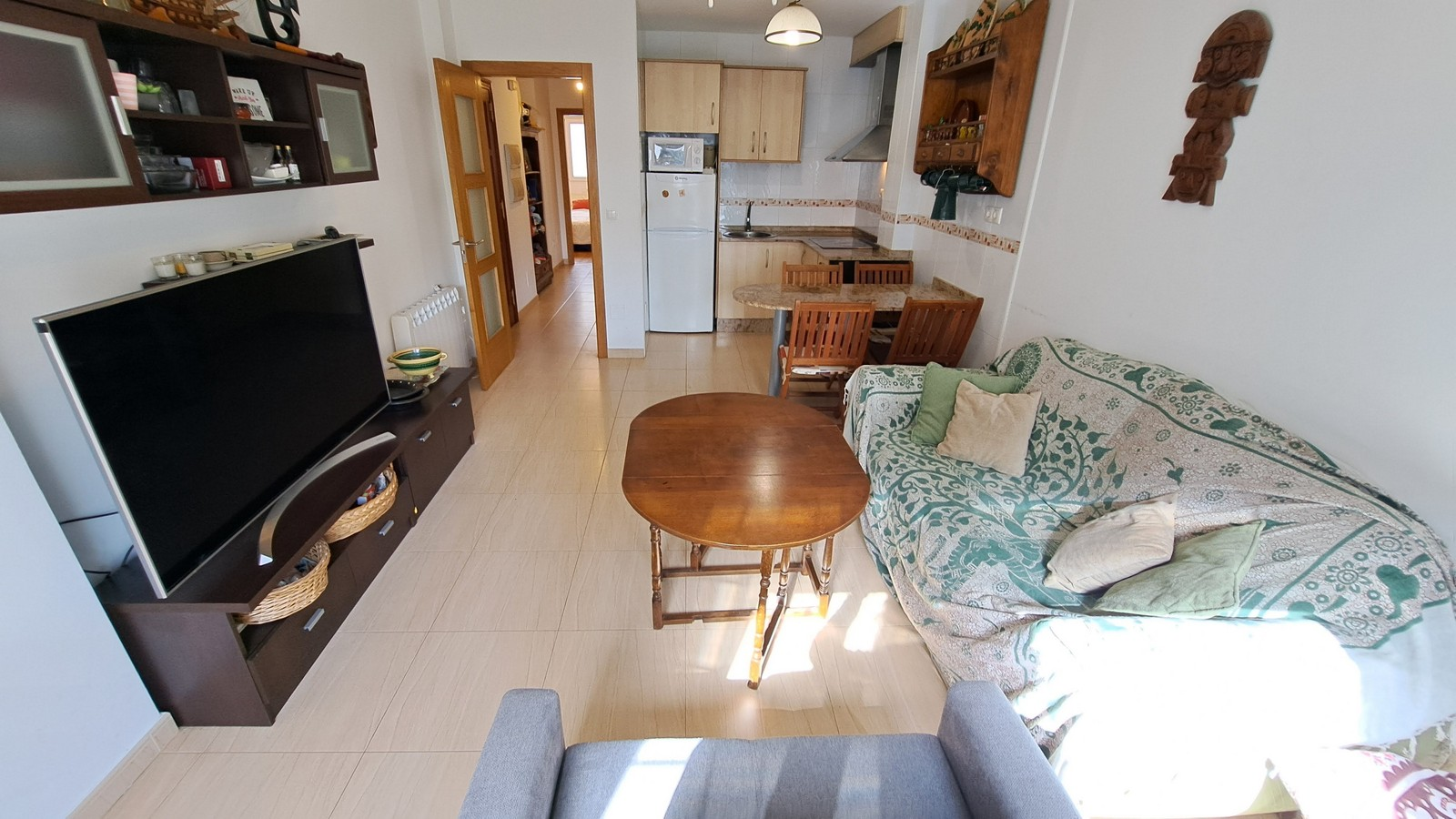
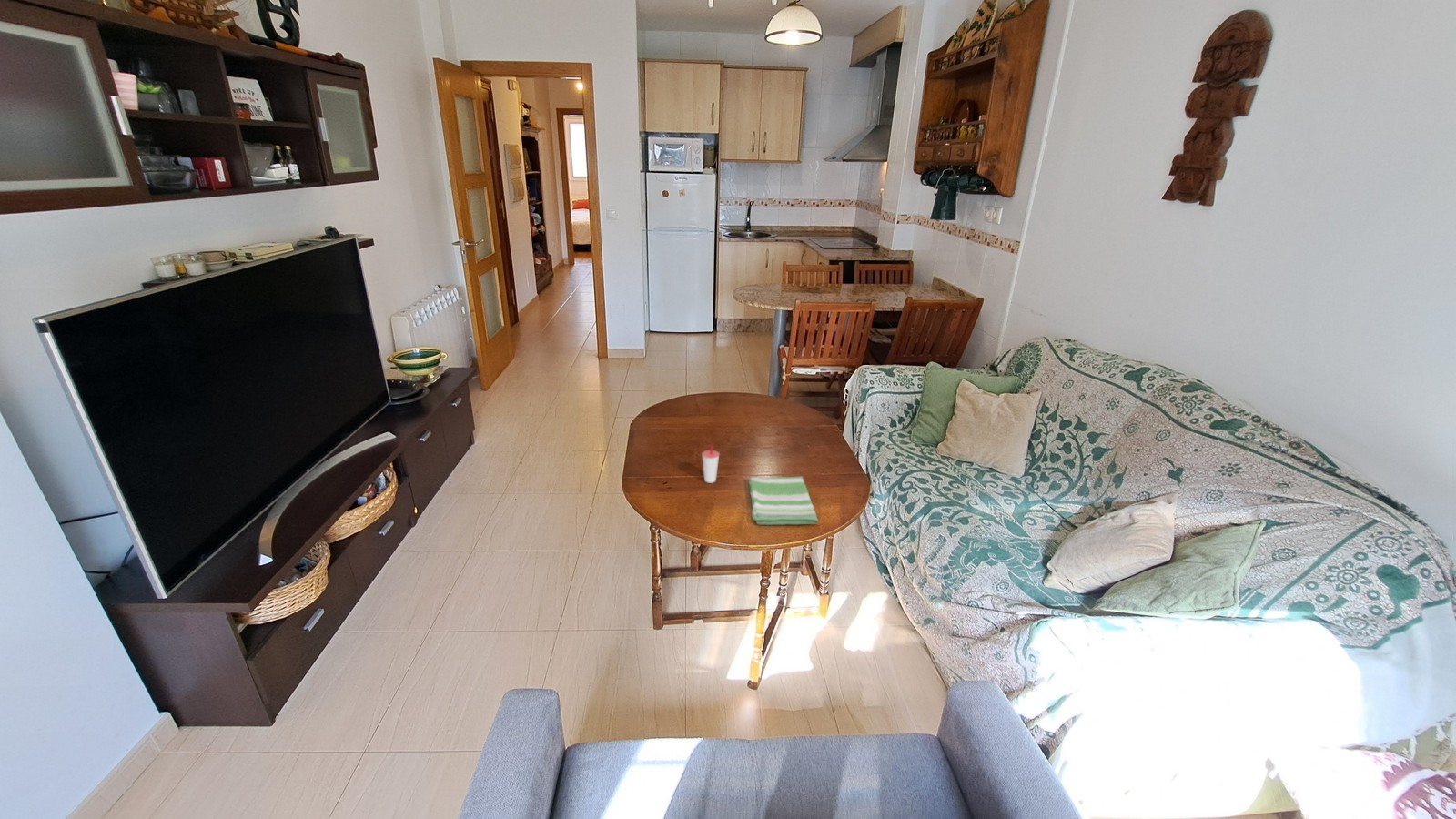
+ dish towel [748,476,820,526]
+ cup [701,444,721,484]
